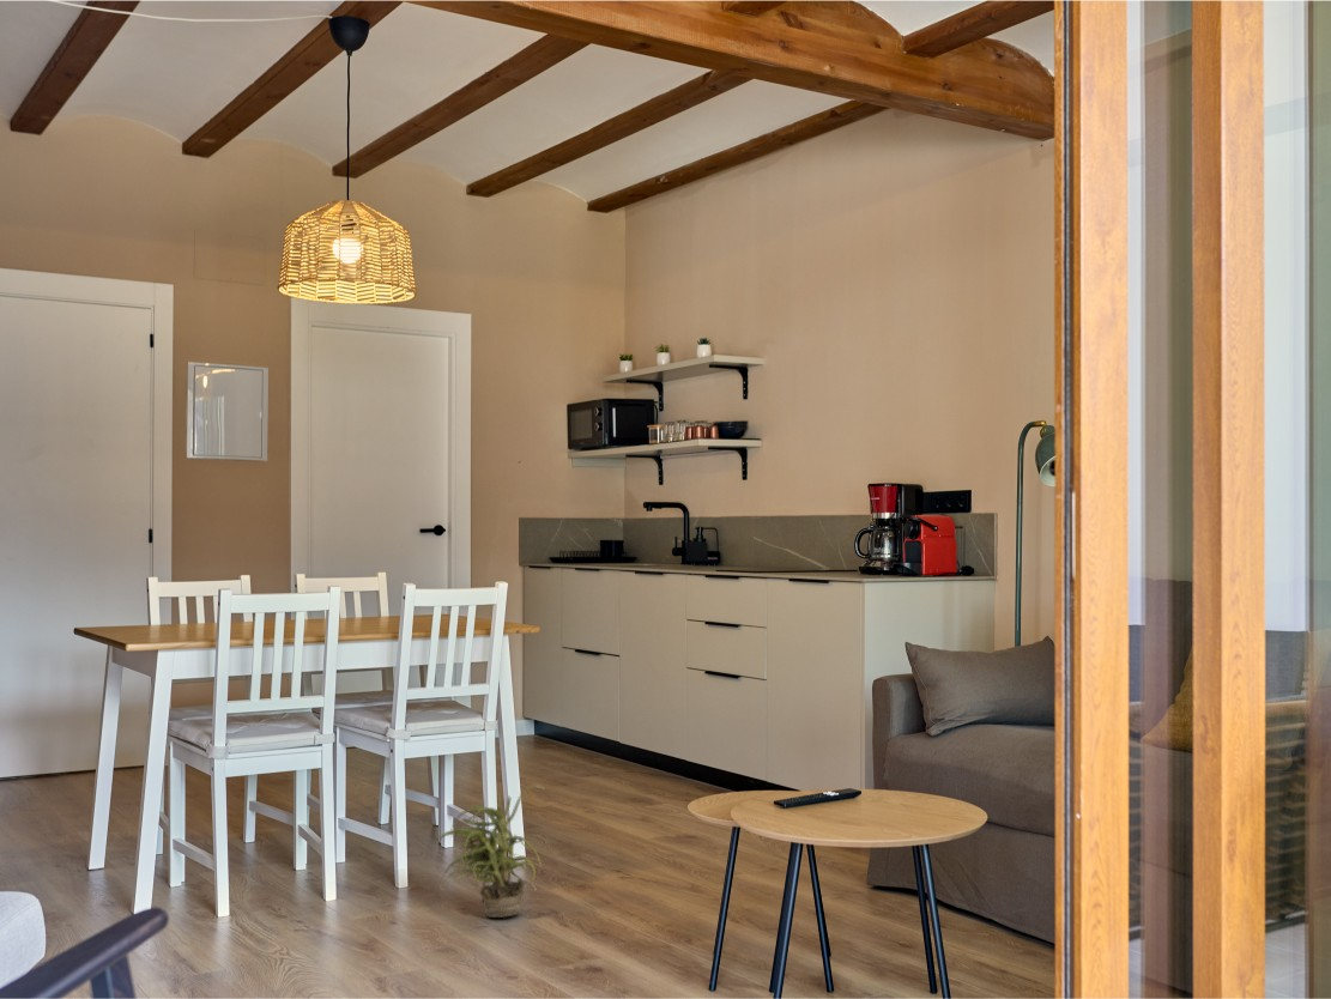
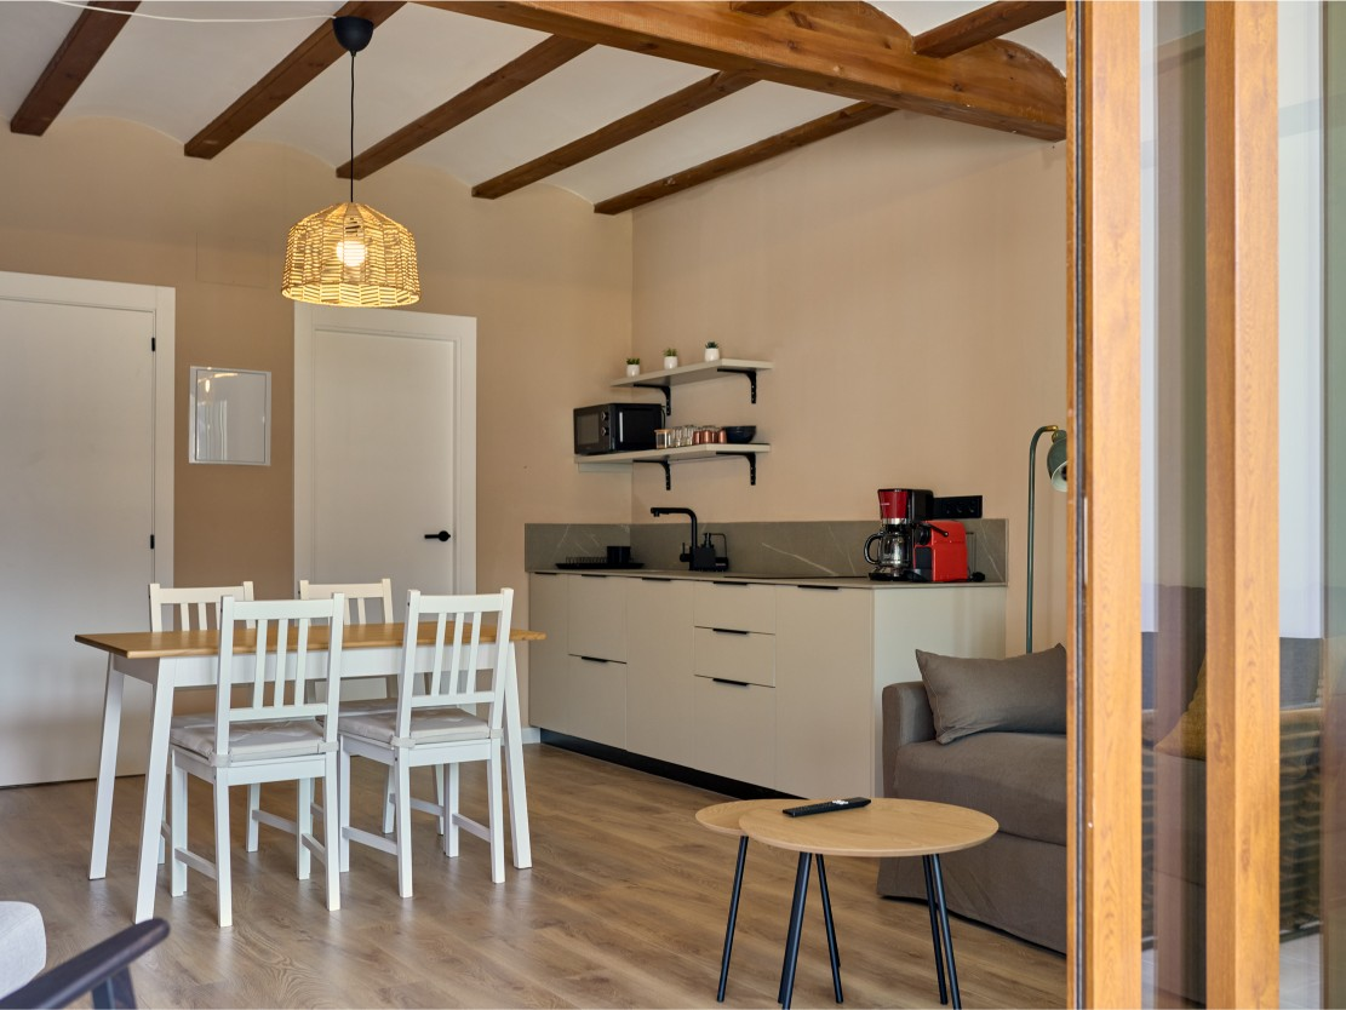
- potted plant [435,783,546,919]
